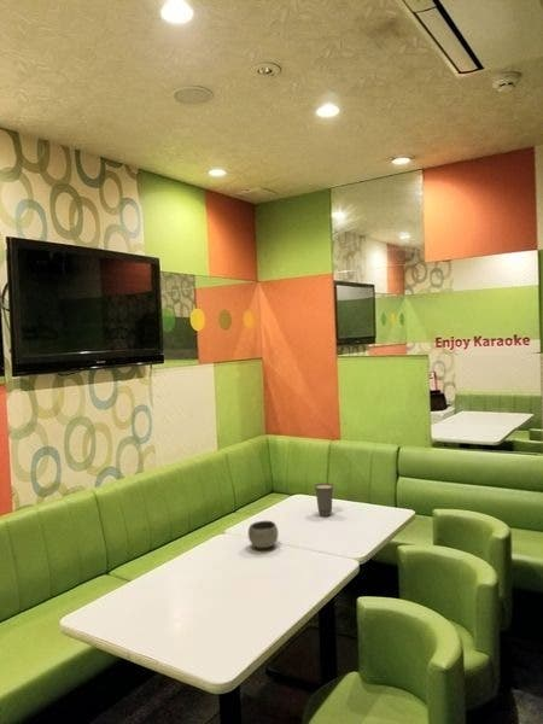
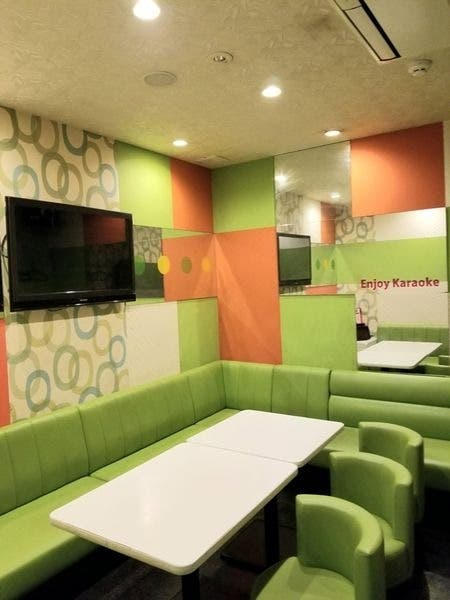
- bowl [247,520,280,549]
- cup [313,483,335,518]
